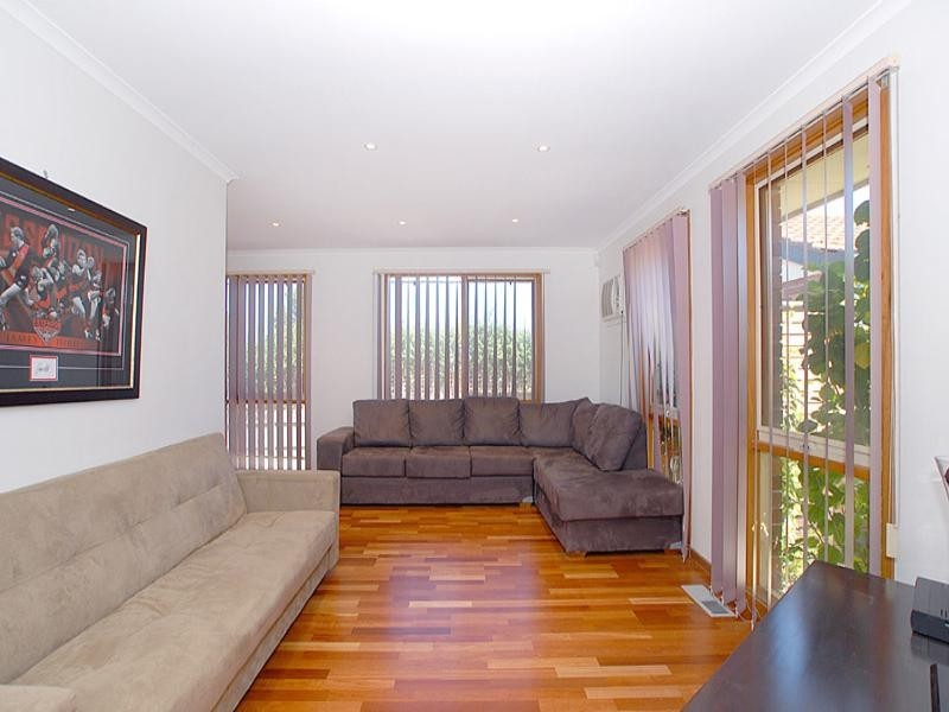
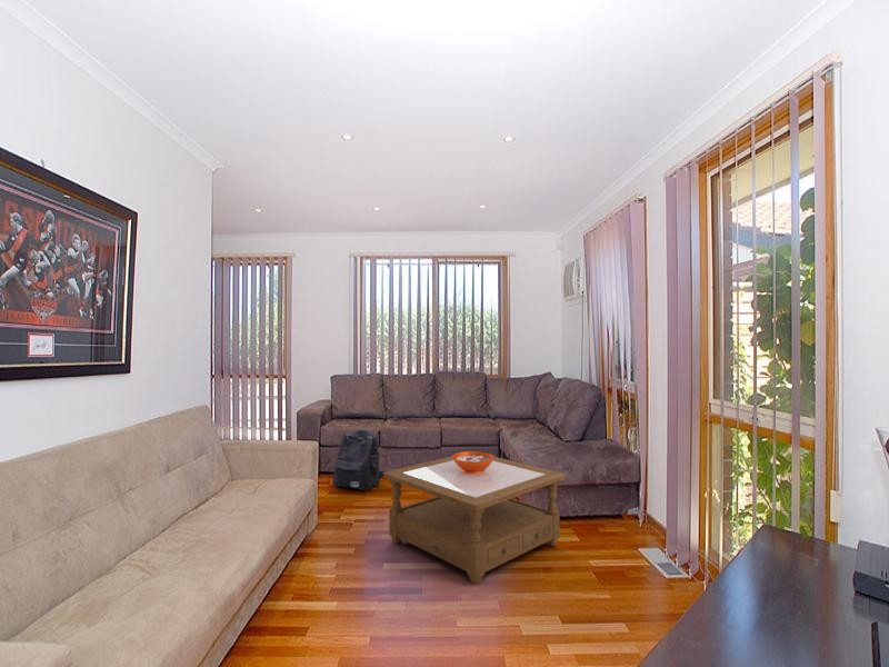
+ decorative bowl [452,450,495,474]
+ backpack [331,428,384,491]
+ coffee table [382,455,567,586]
